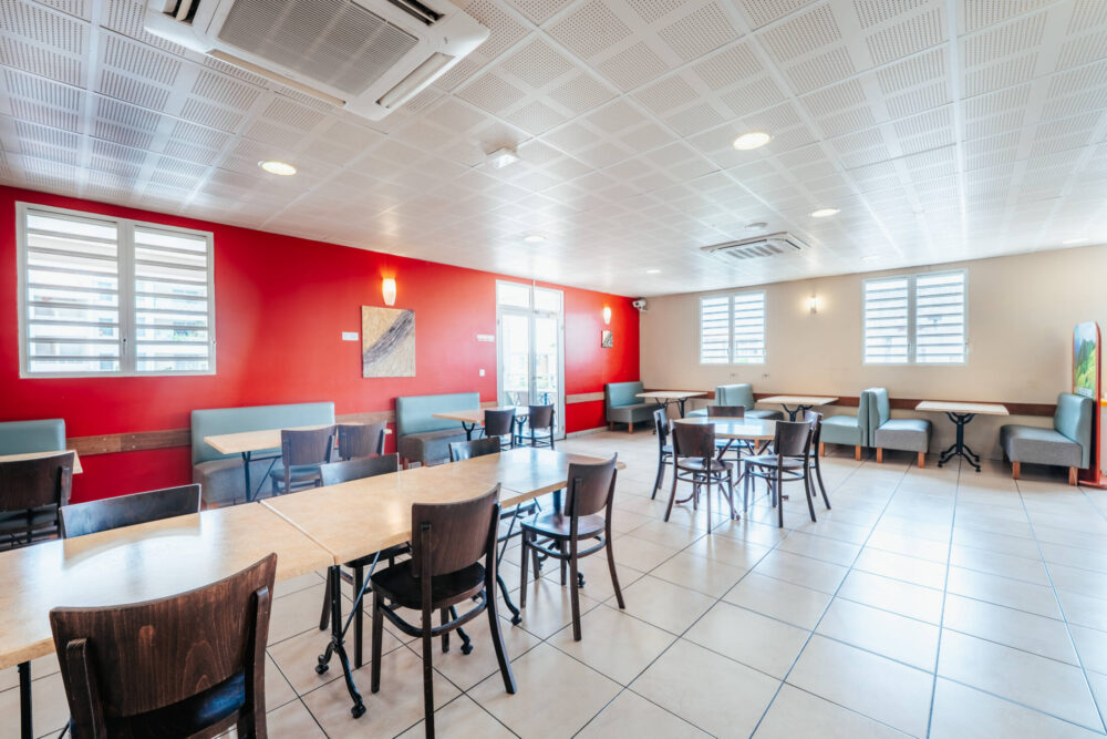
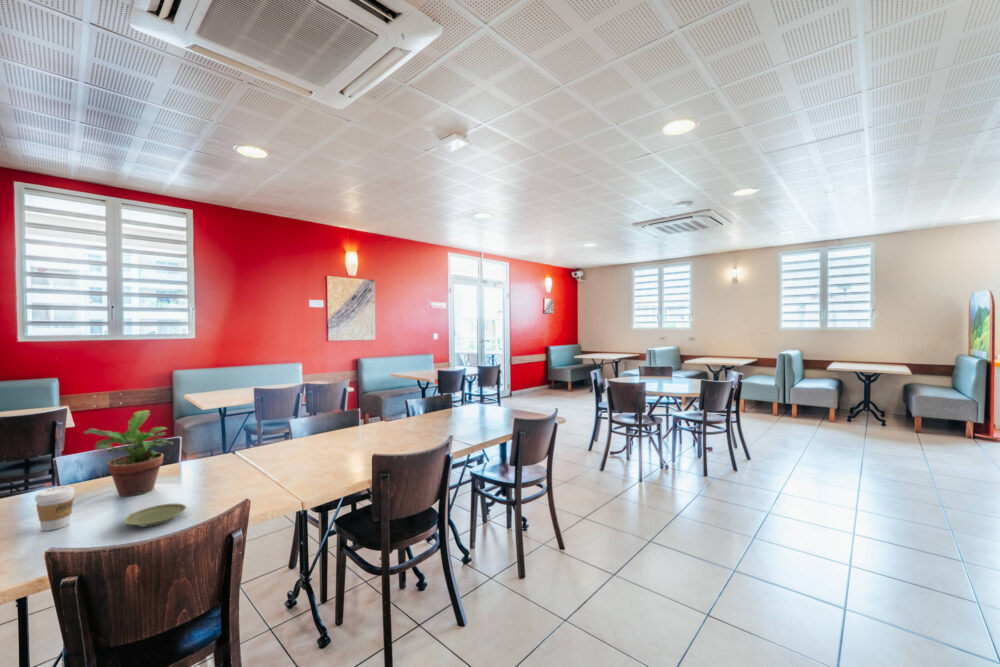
+ plate [123,502,187,527]
+ coffee cup [34,485,76,532]
+ potted plant [82,409,174,497]
